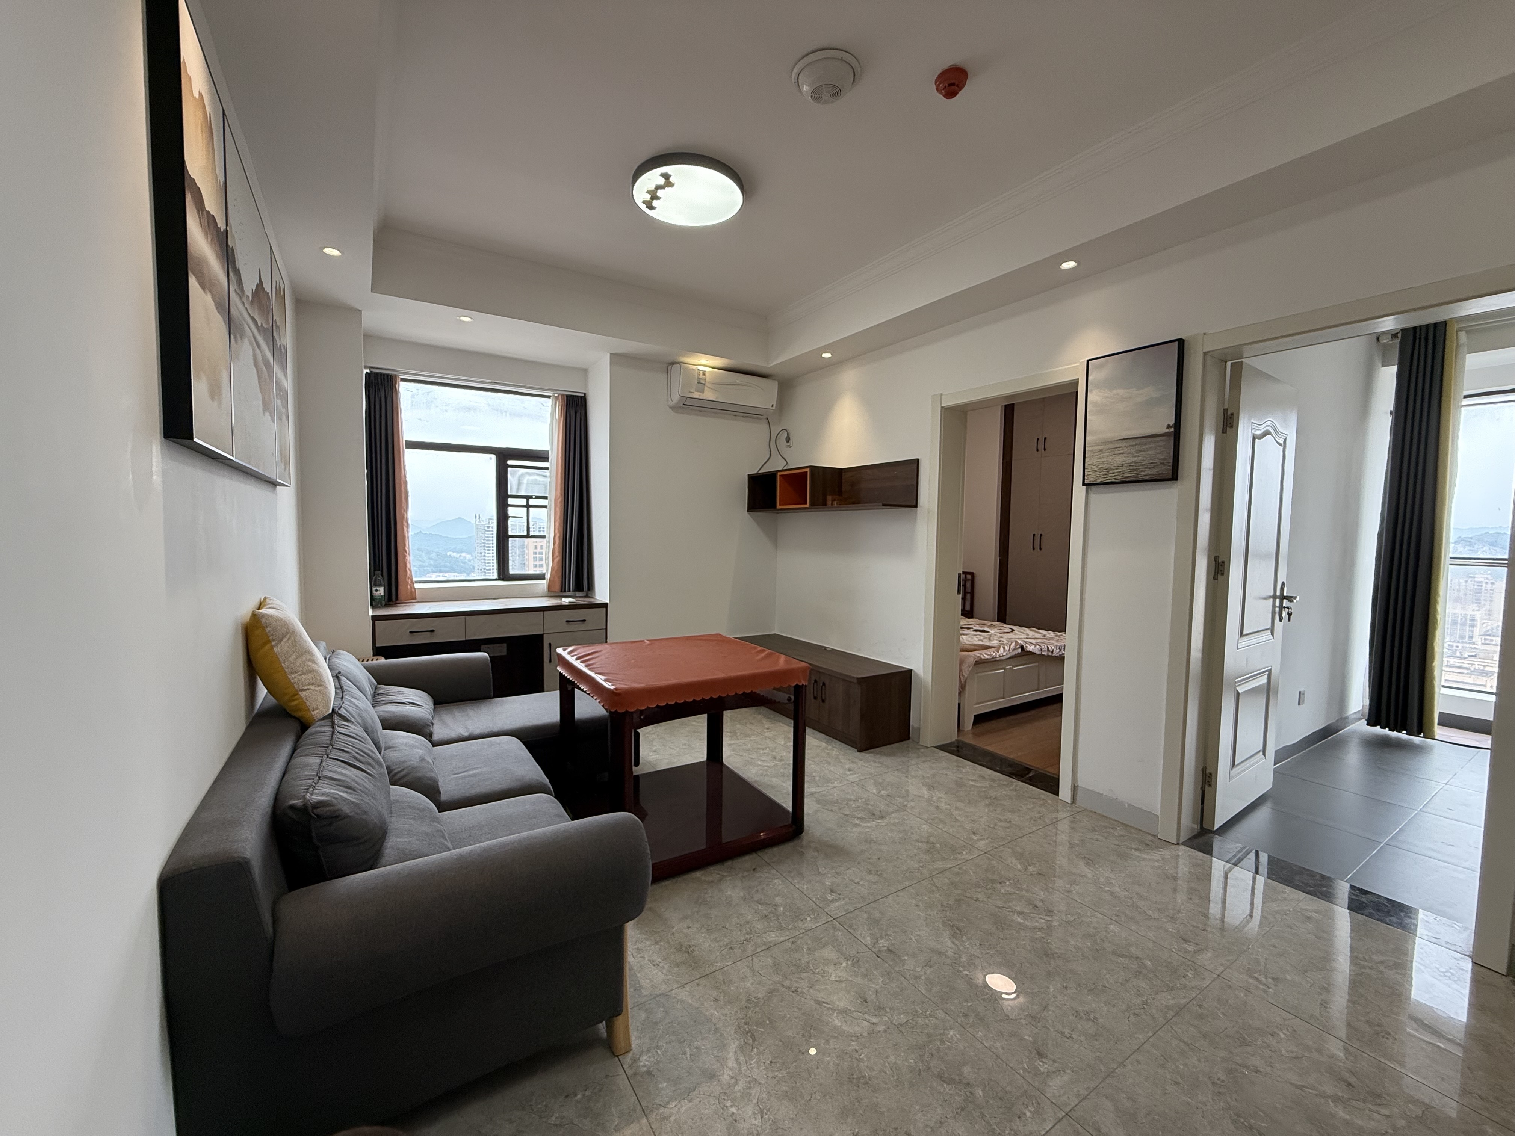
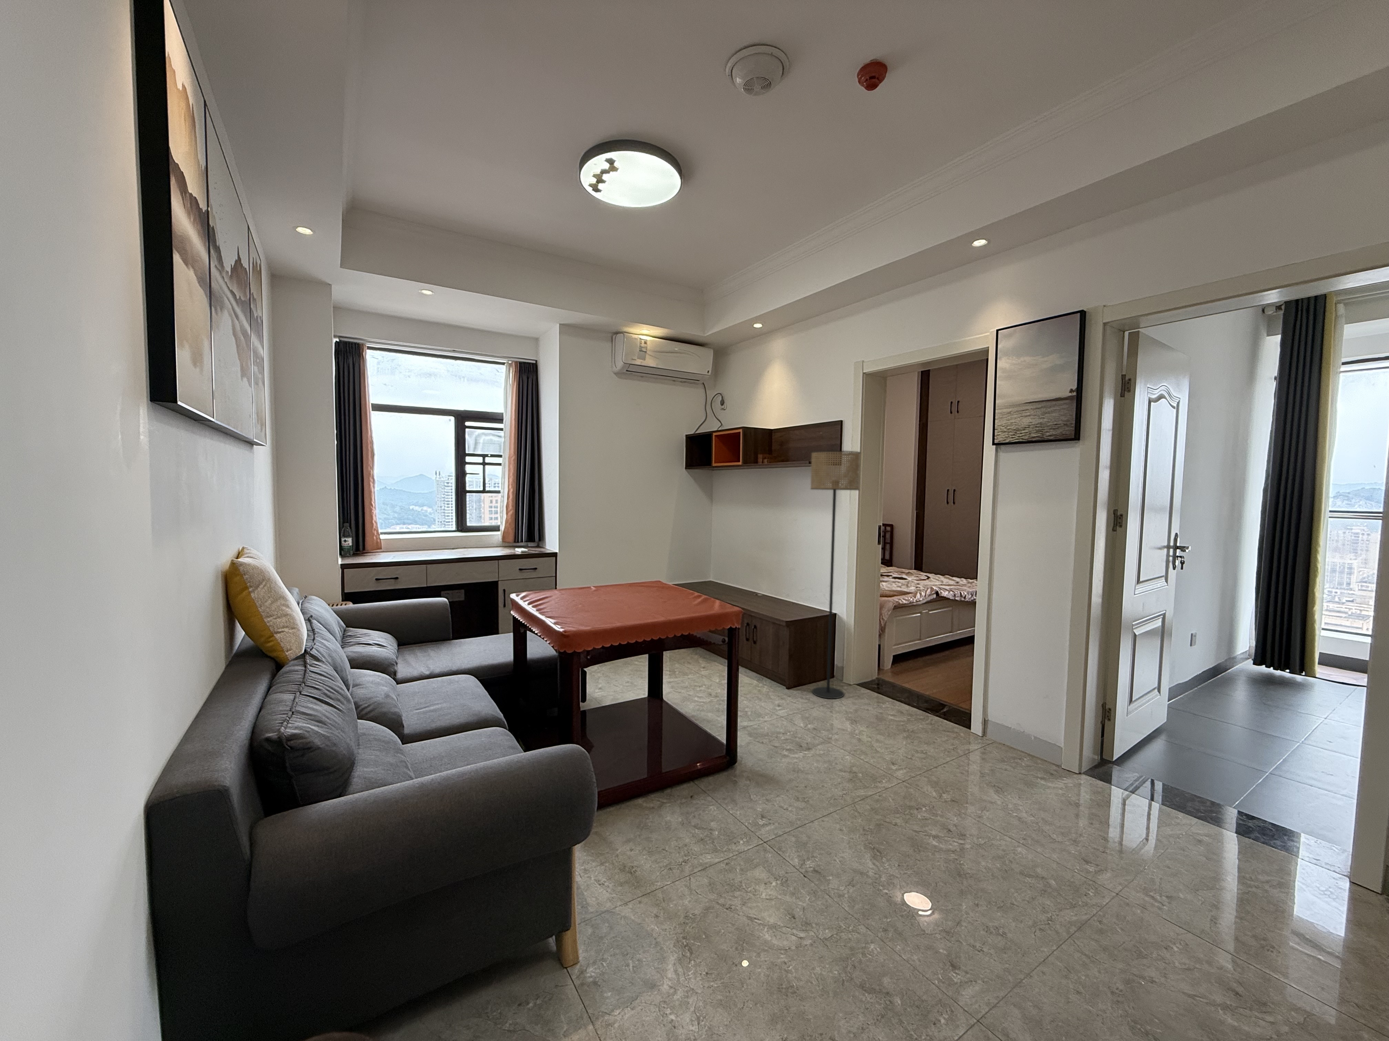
+ floor lamp [810,451,861,699]
